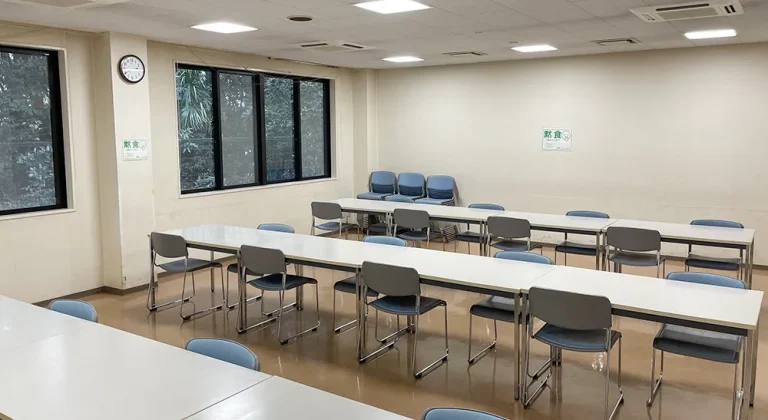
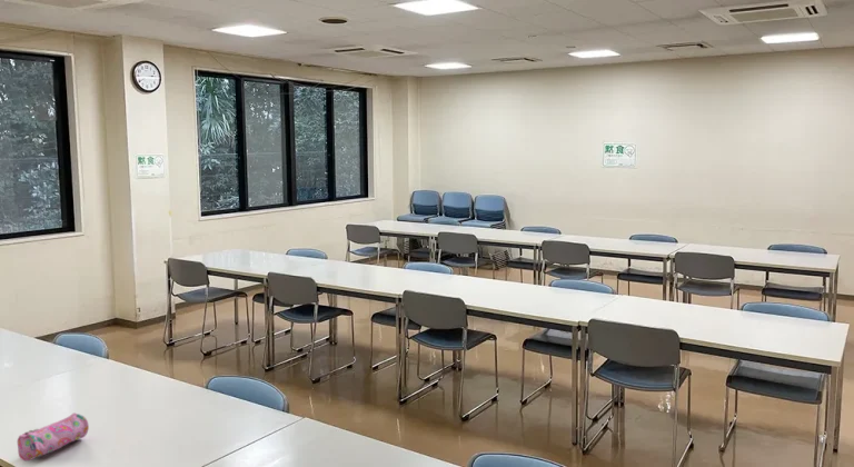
+ pencil case [17,411,90,461]
